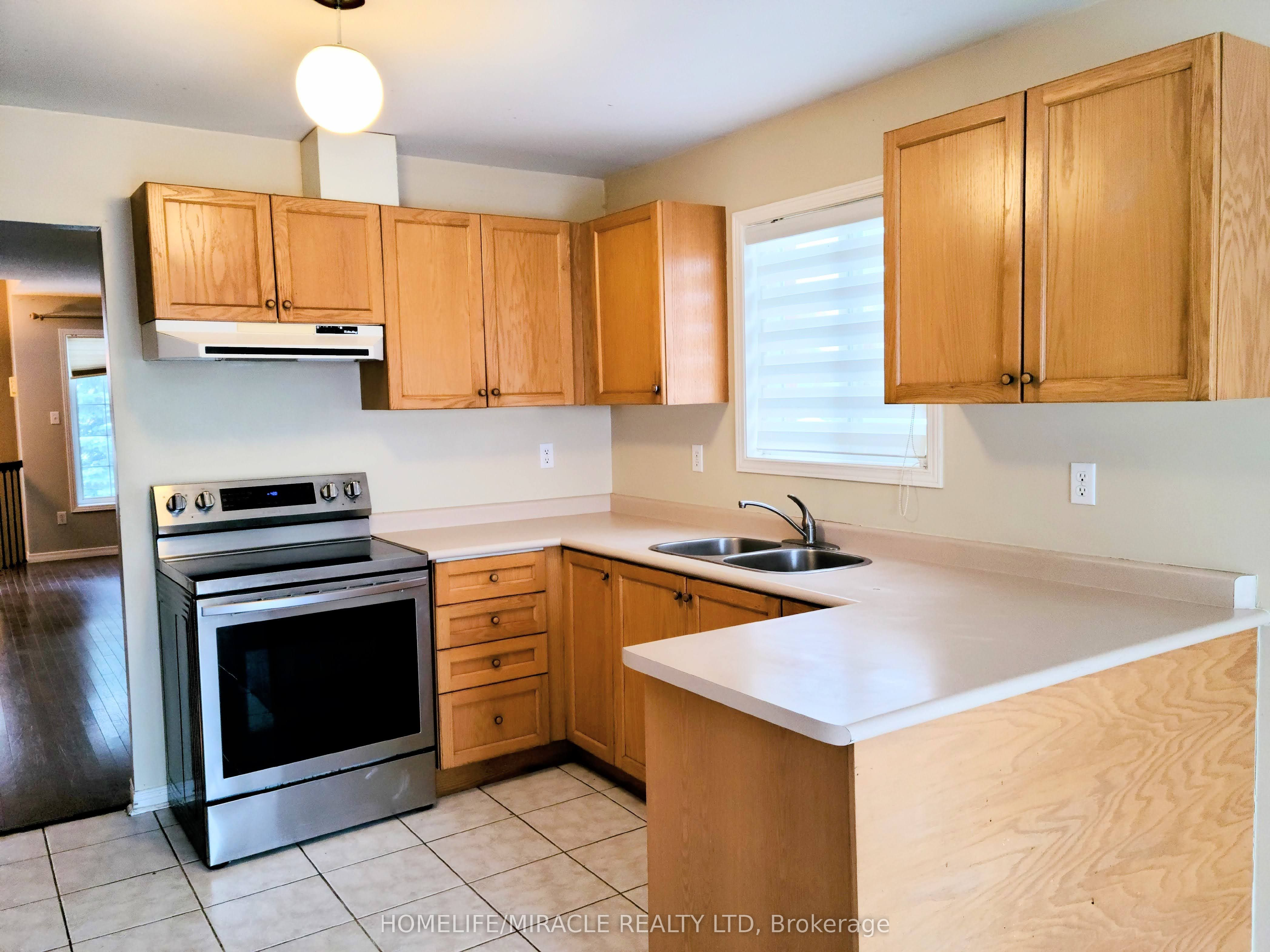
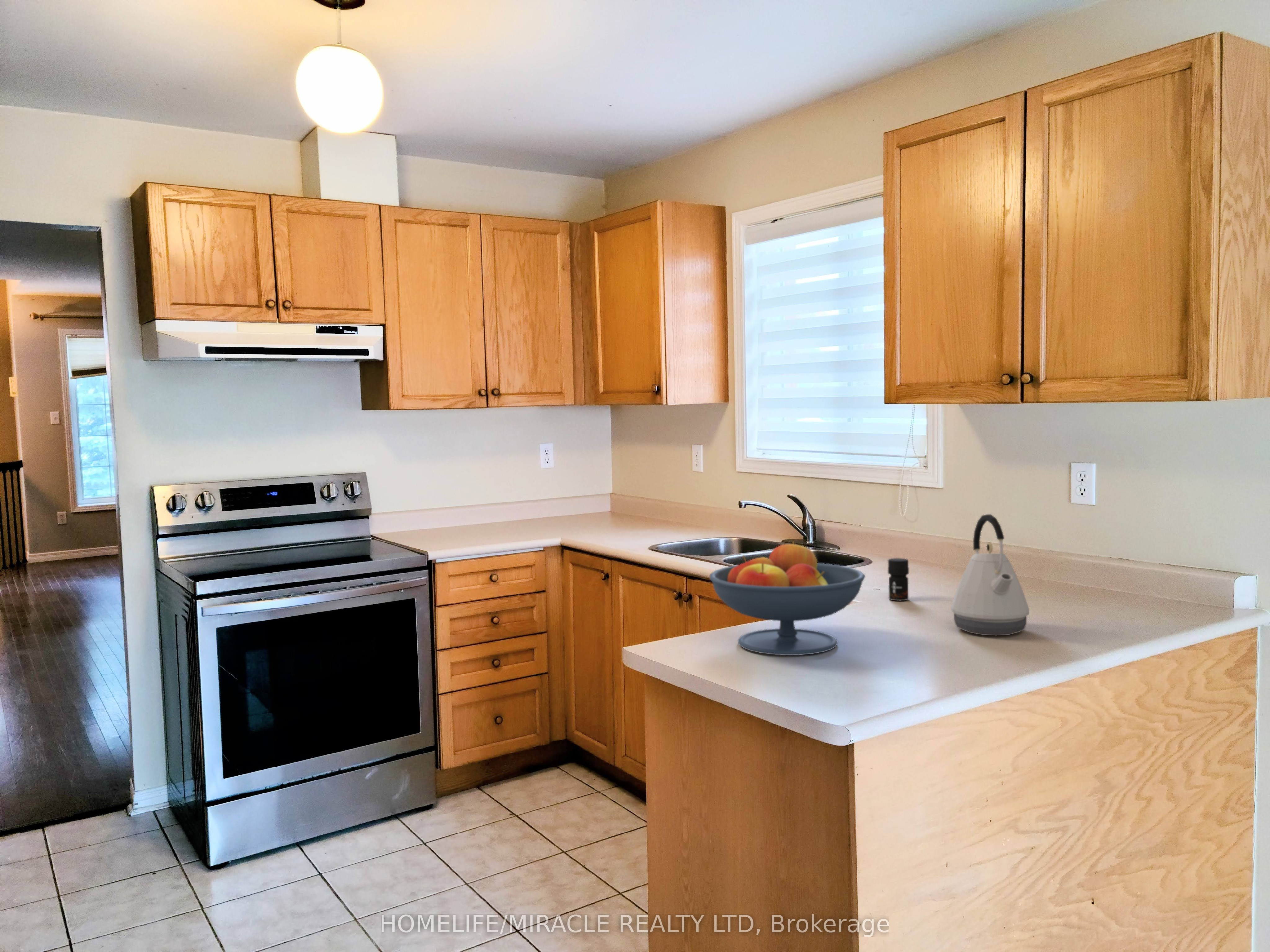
+ fruit bowl [709,541,865,655]
+ kettle [951,514,1030,636]
+ jar [888,558,909,601]
